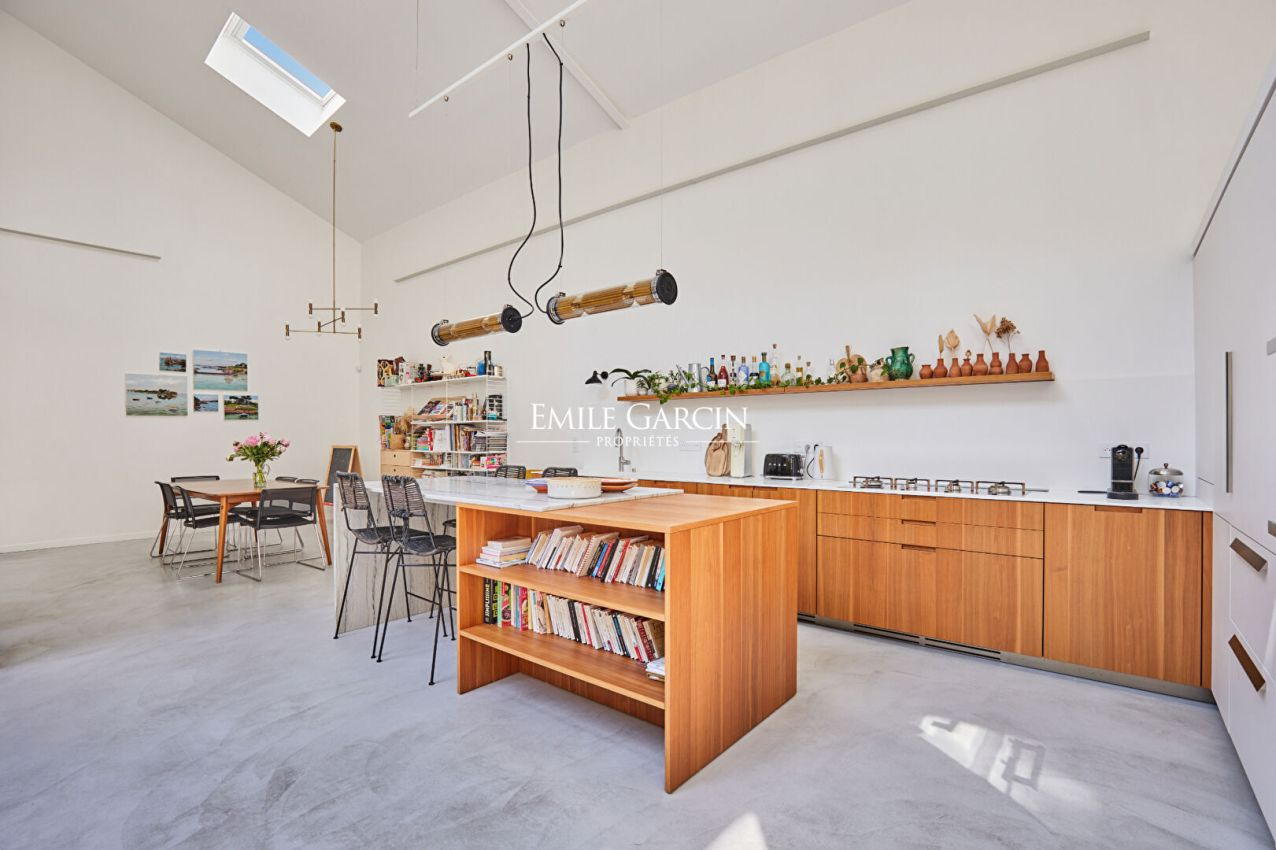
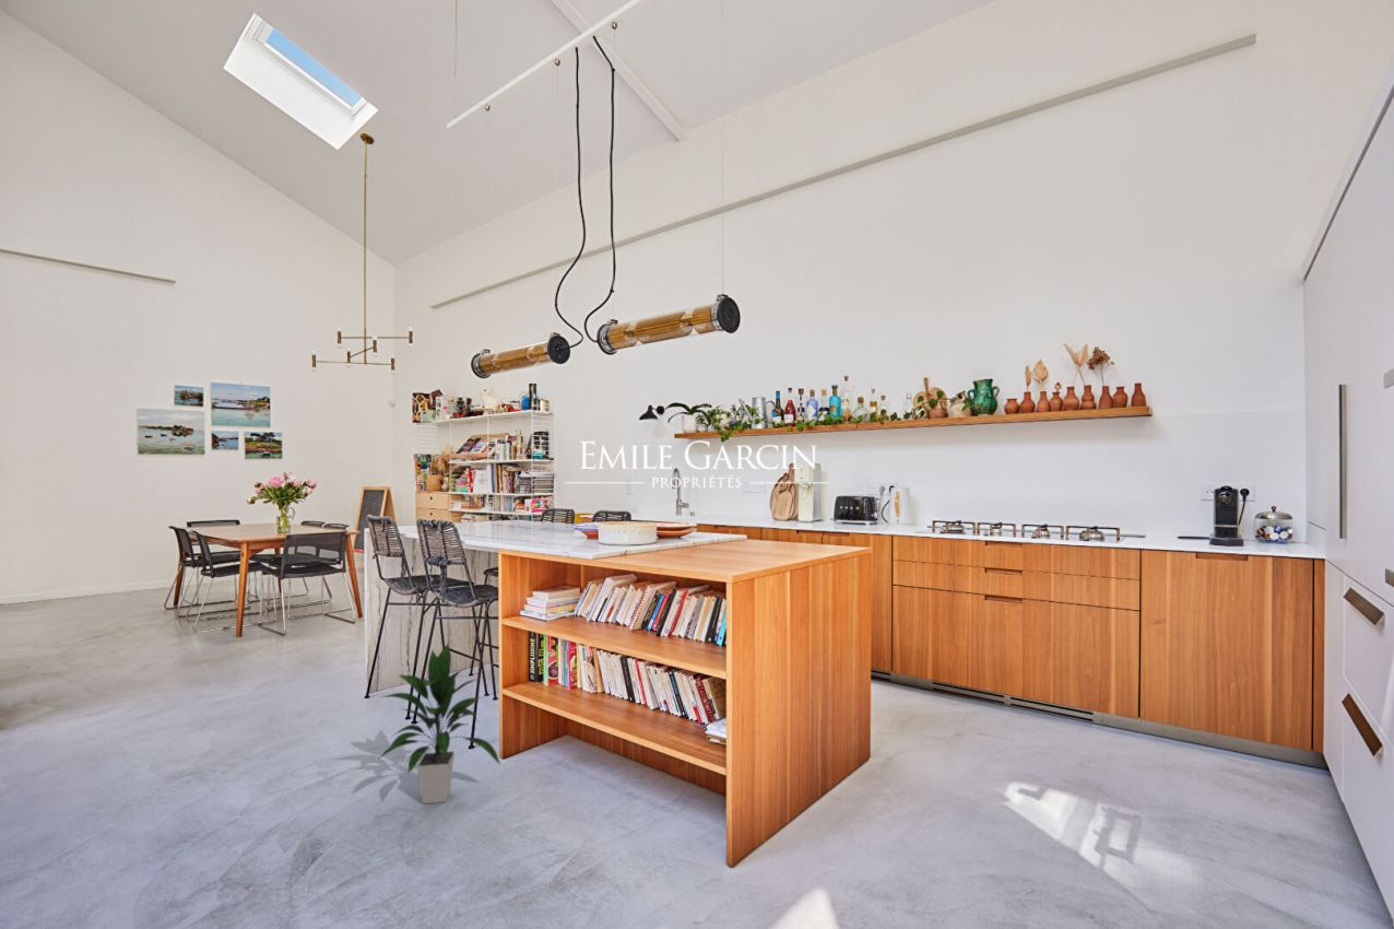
+ indoor plant [378,642,501,804]
